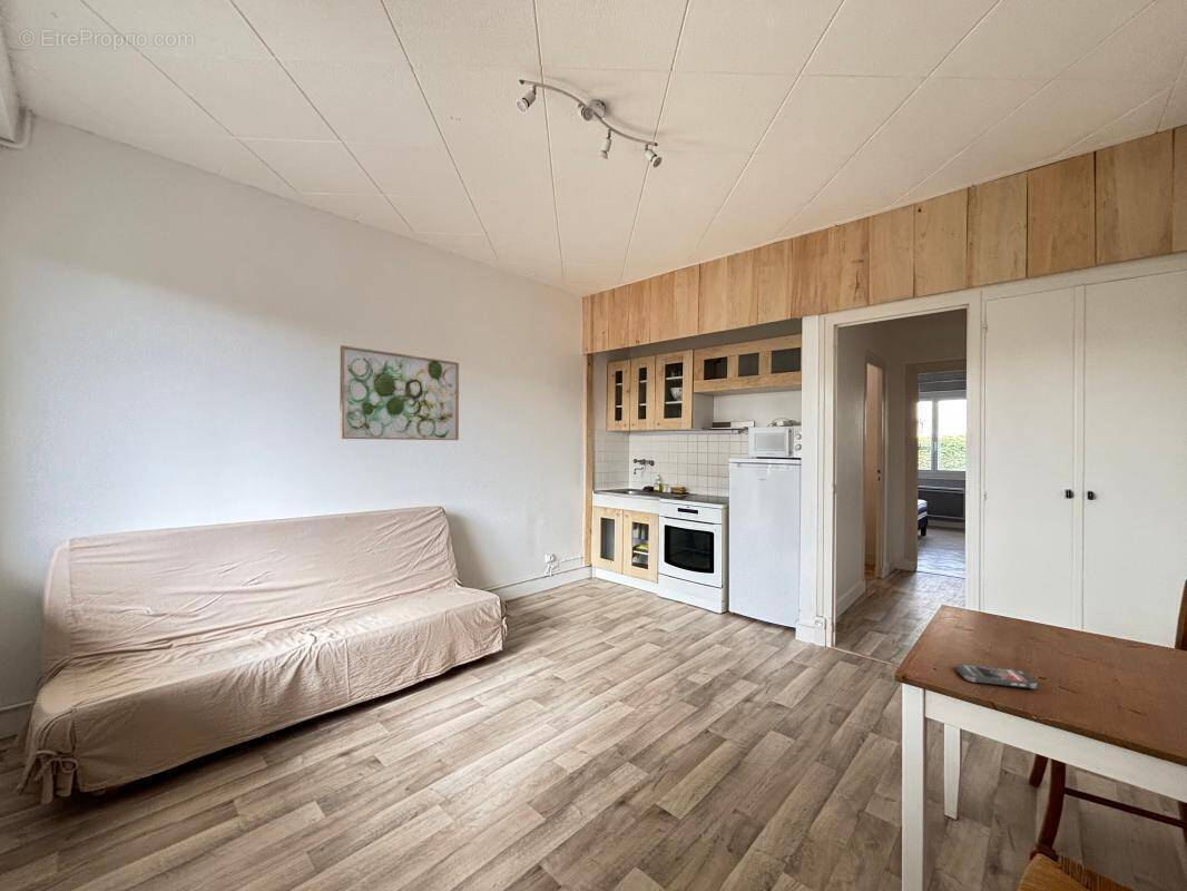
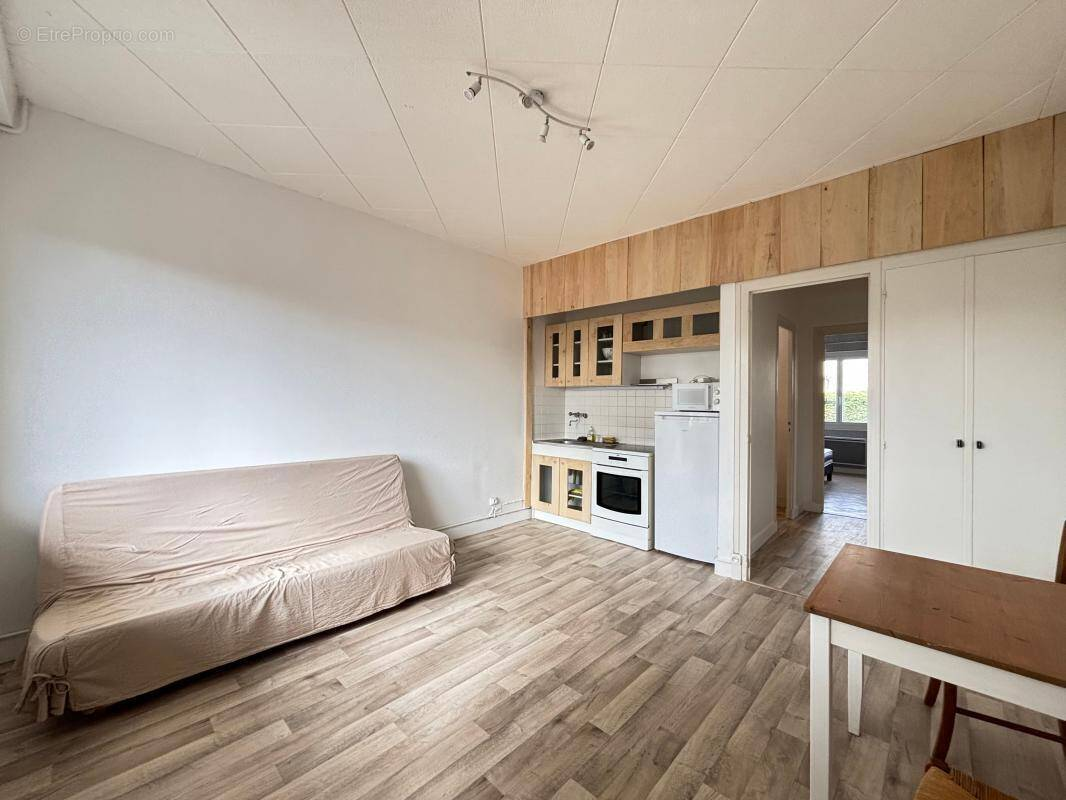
- wall art [339,344,460,441]
- smartphone [955,663,1038,689]
